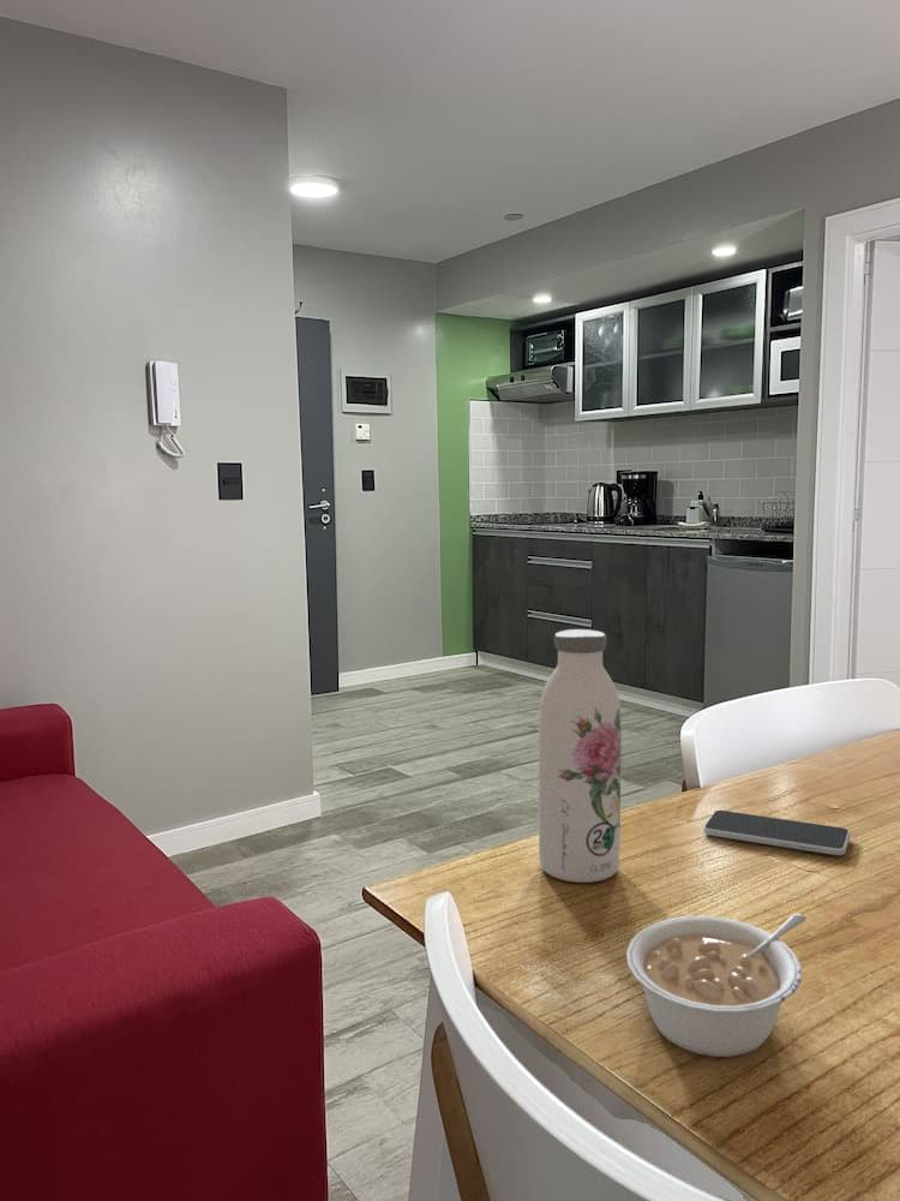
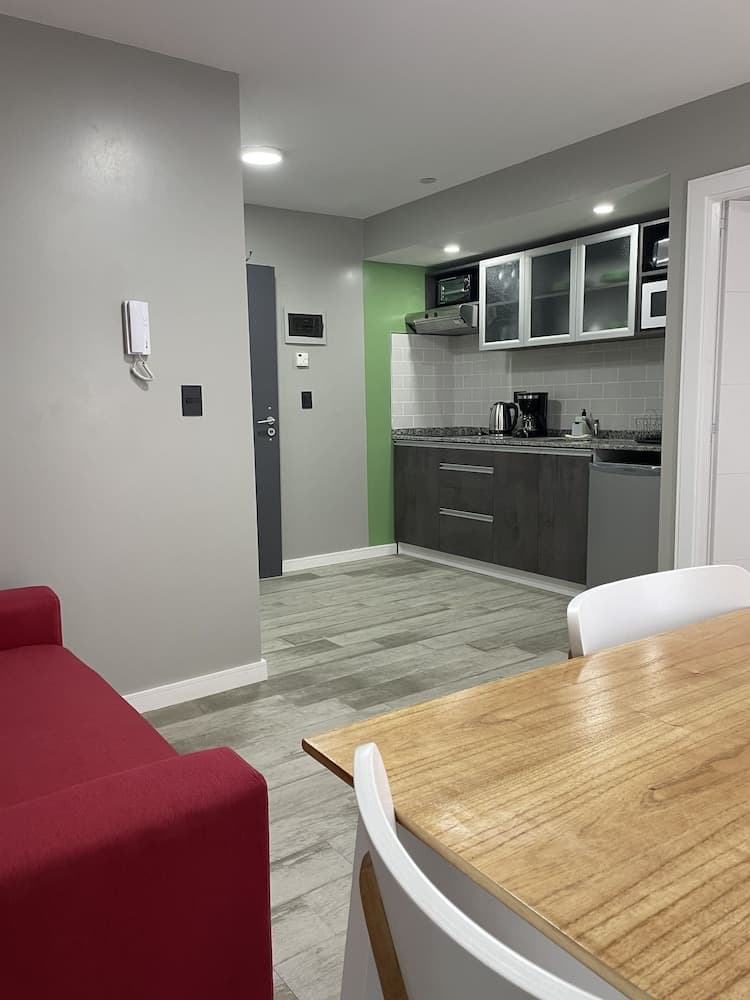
- legume [625,913,808,1058]
- smartphone [702,809,852,856]
- water bottle [538,628,623,884]
